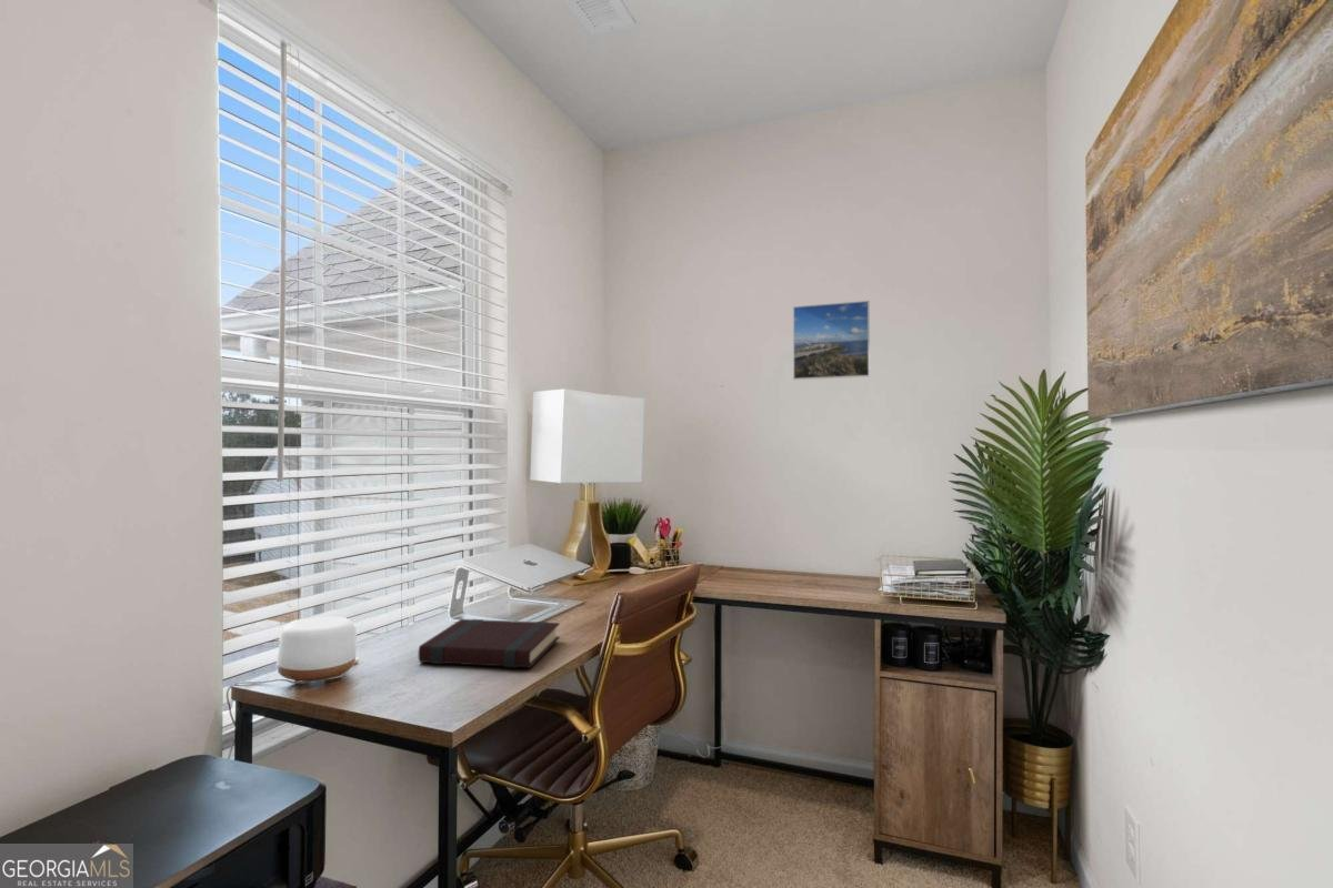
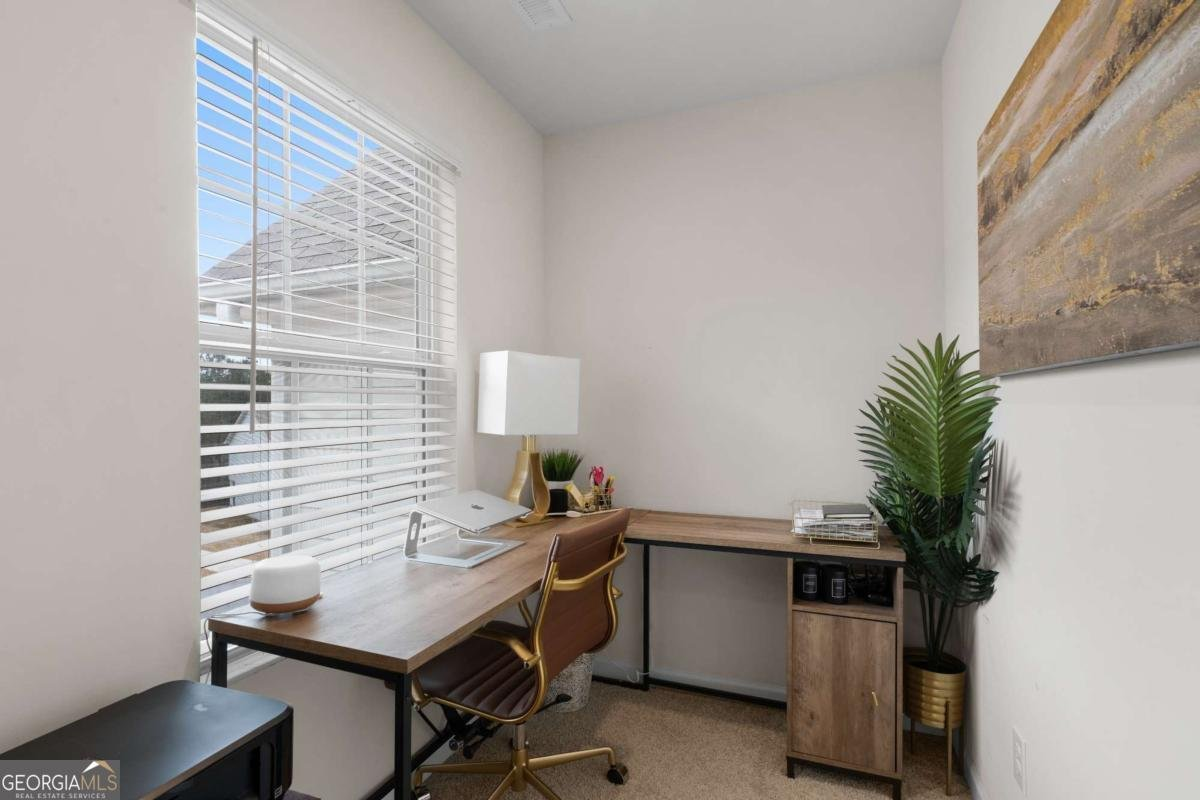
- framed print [792,300,871,381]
- book [418,618,561,669]
